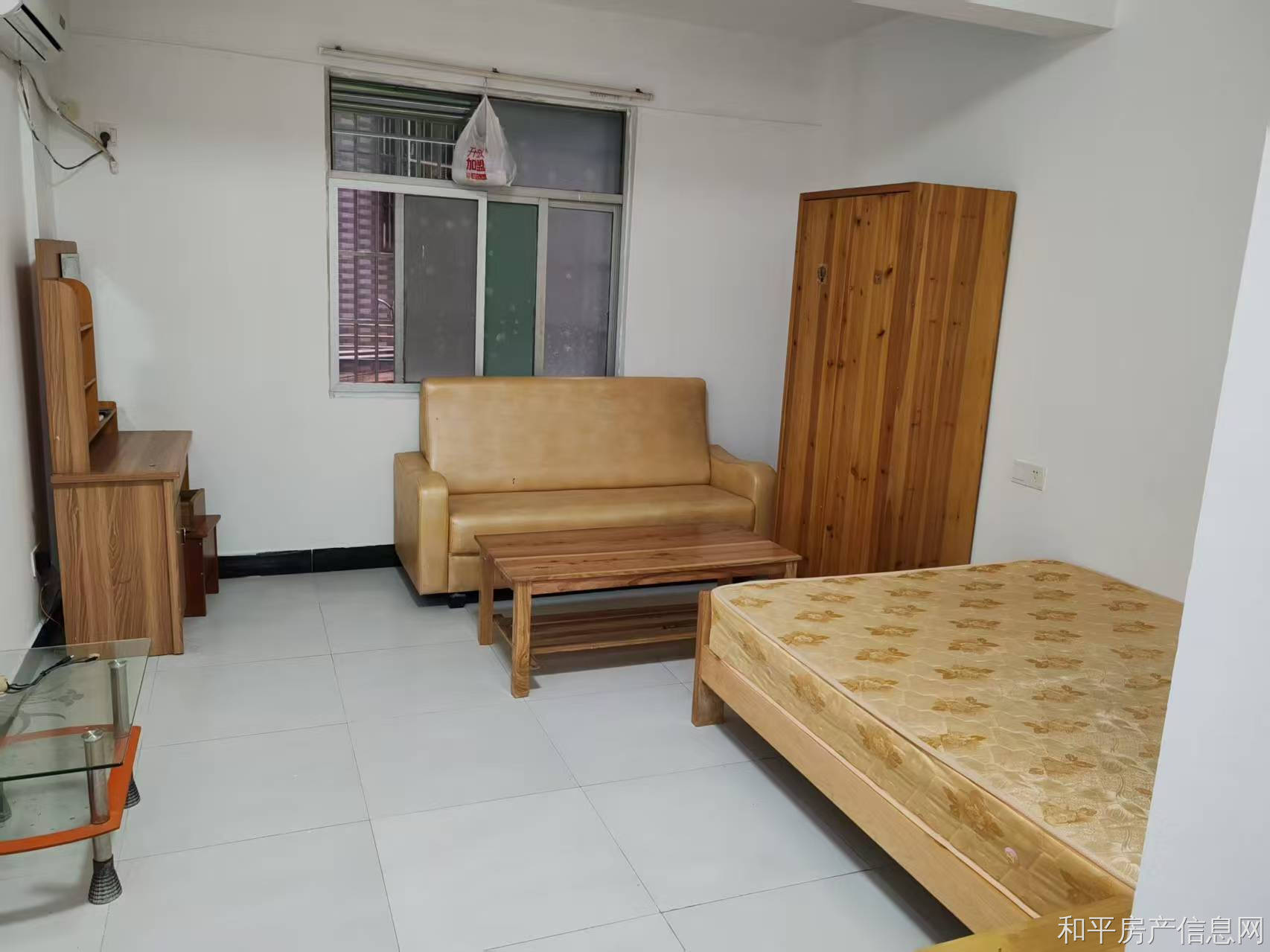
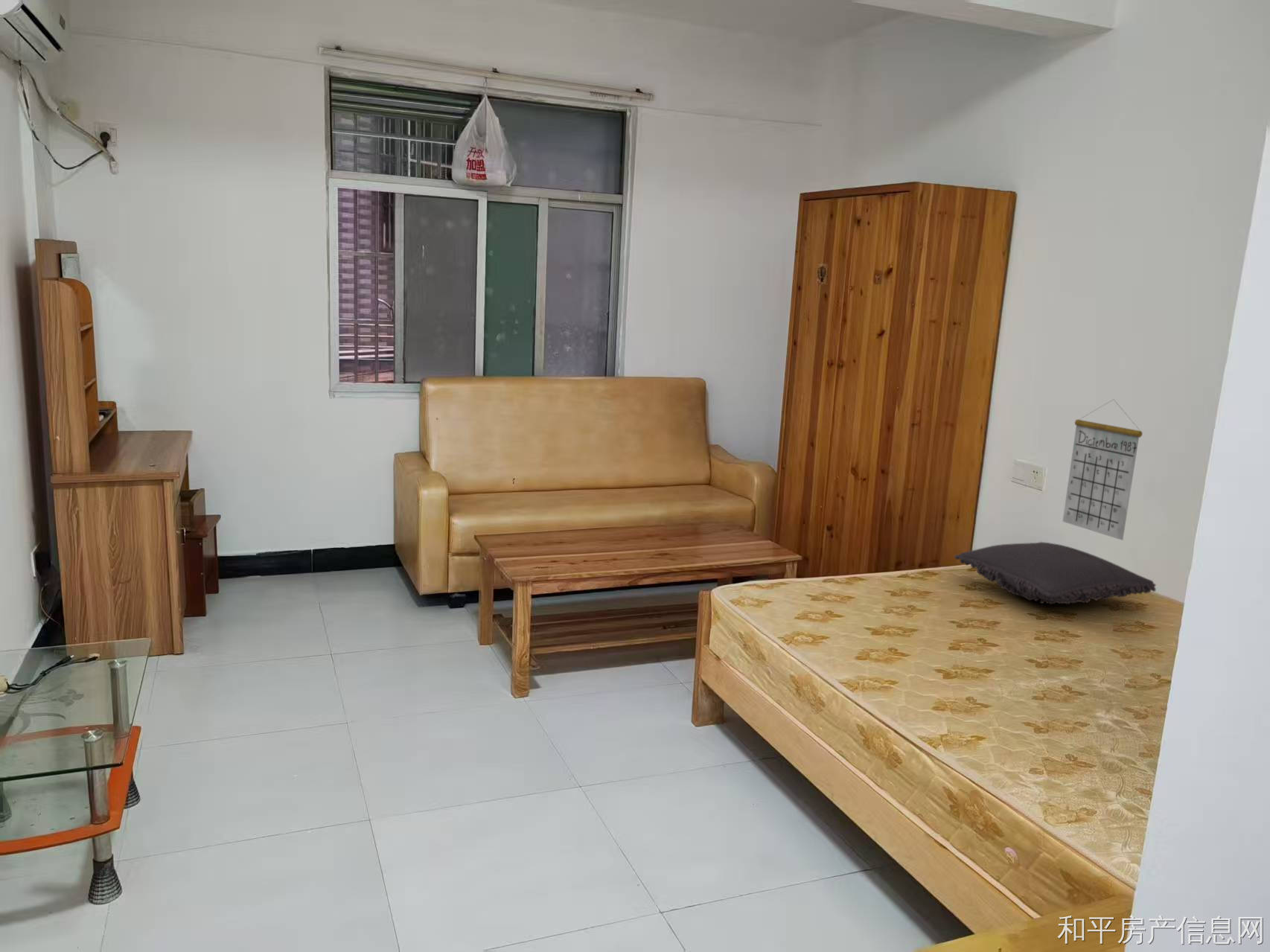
+ pillow [954,541,1157,605]
+ calendar [1062,399,1143,541]
